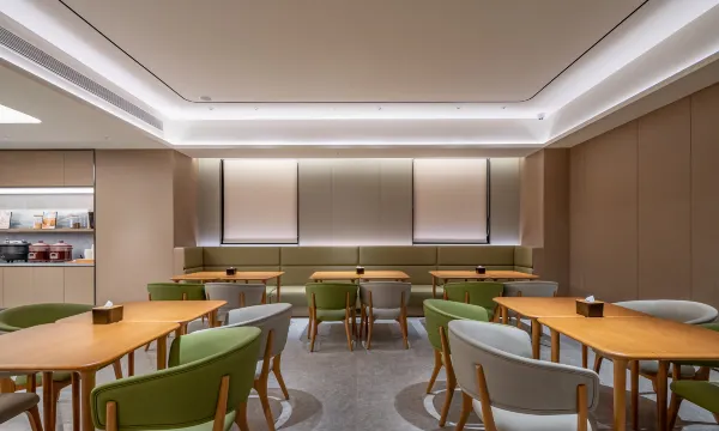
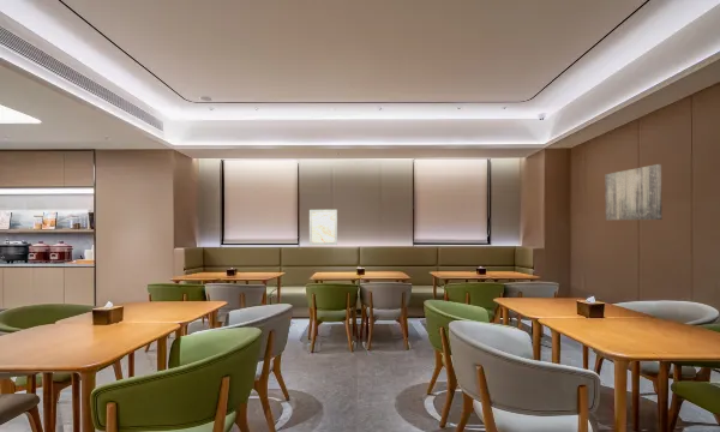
+ wall art [604,163,664,221]
+ wall art [308,209,338,246]
